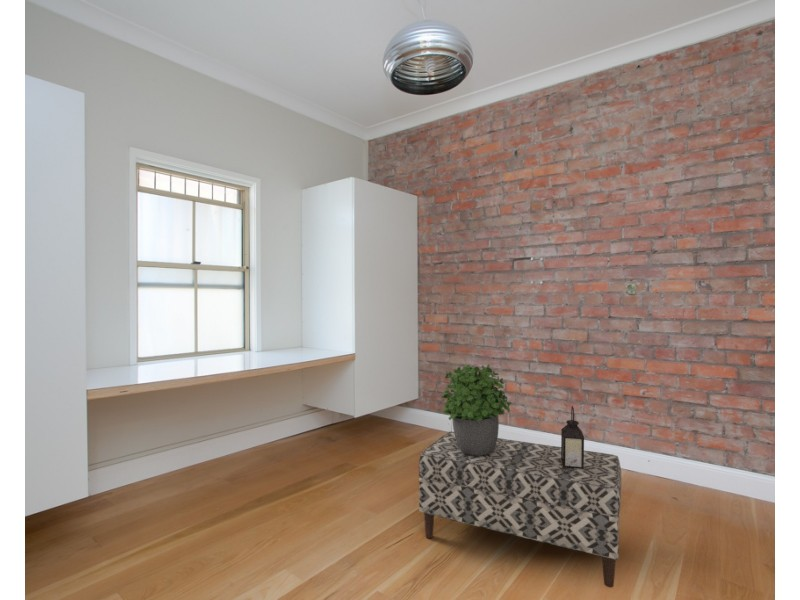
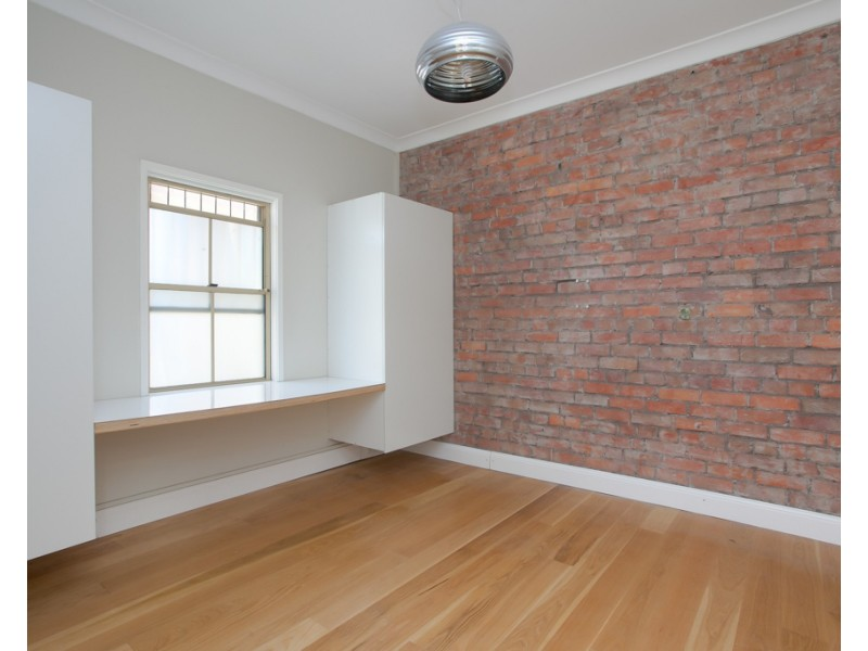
- bench [418,430,622,588]
- potted plant [440,363,512,456]
- lantern [560,405,585,469]
